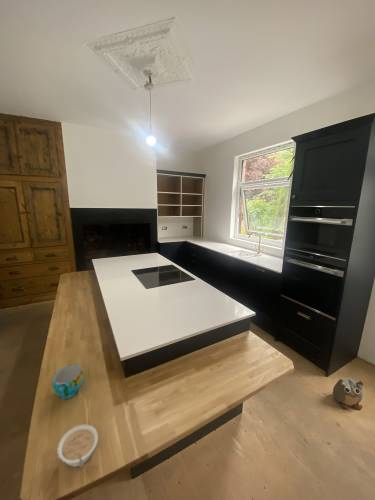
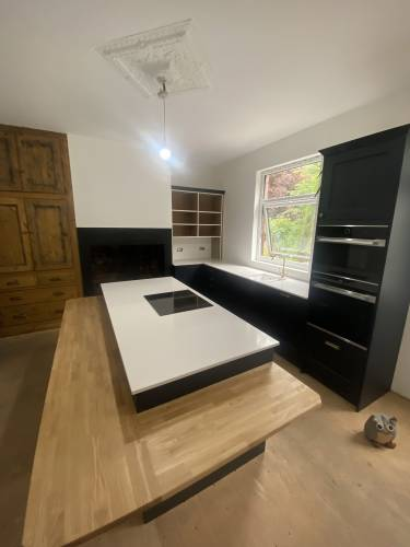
- cup [52,363,84,400]
- legume [56,424,99,468]
